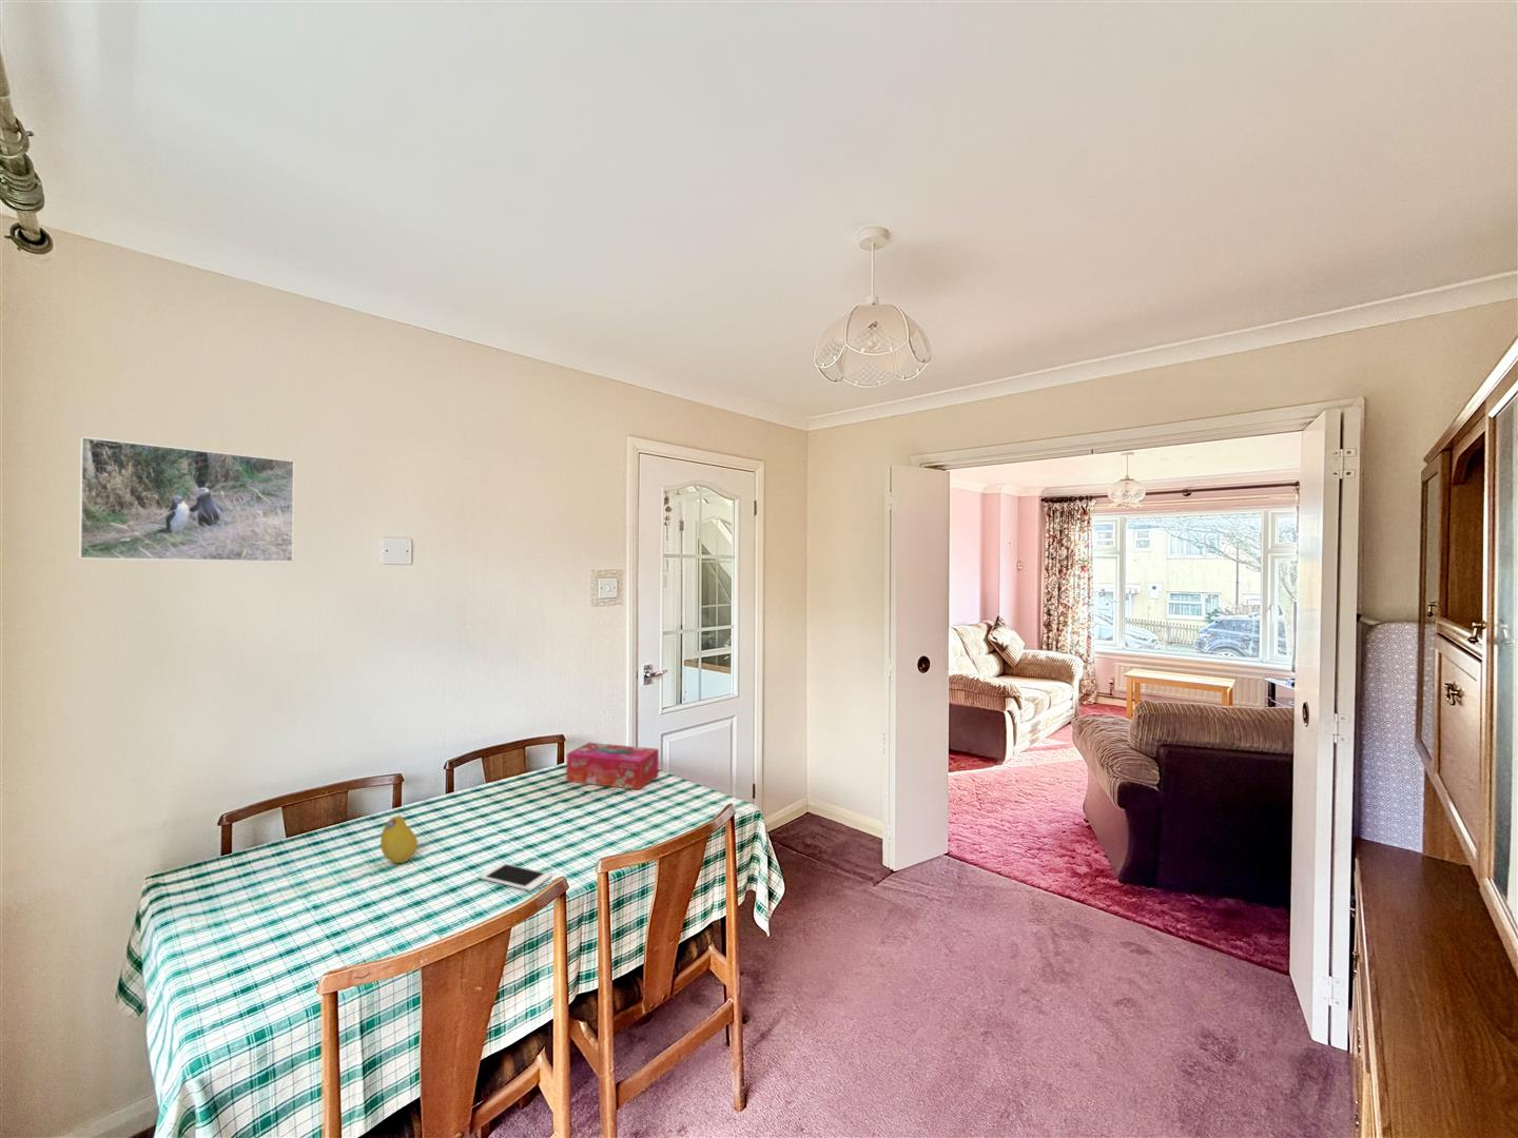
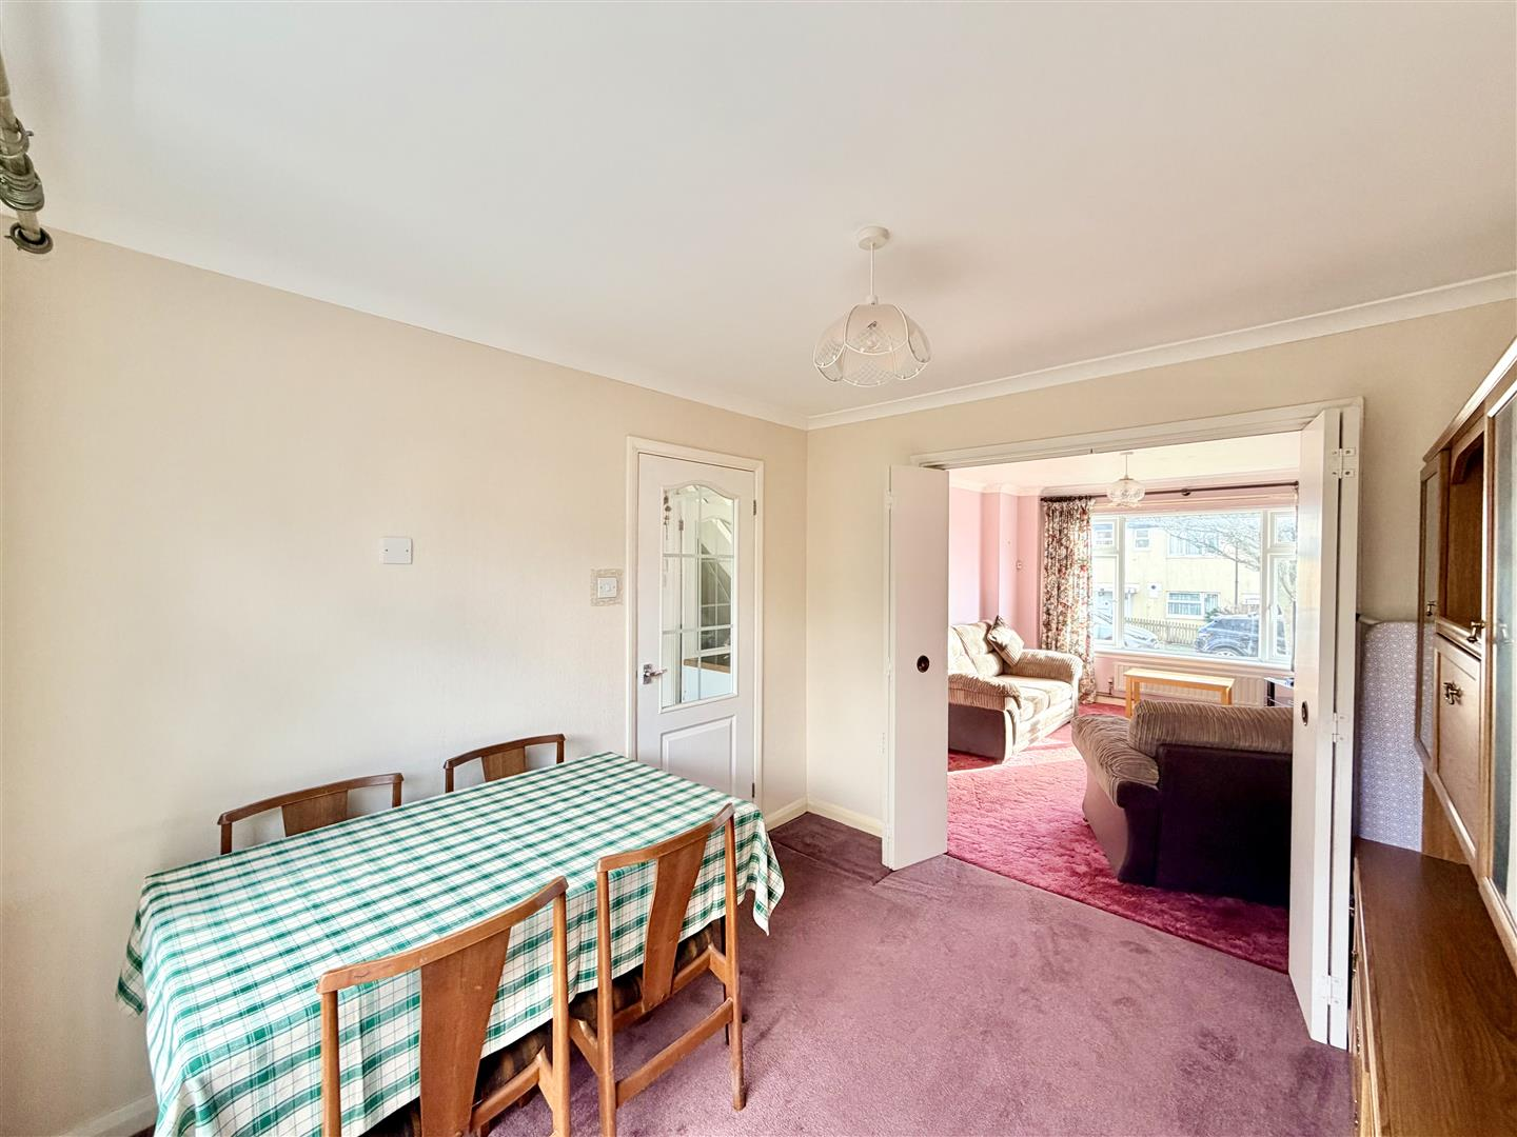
- tissue box [565,742,660,791]
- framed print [78,435,296,563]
- cell phone [478,862,553,893]
- fruit [379,814,418,864]
